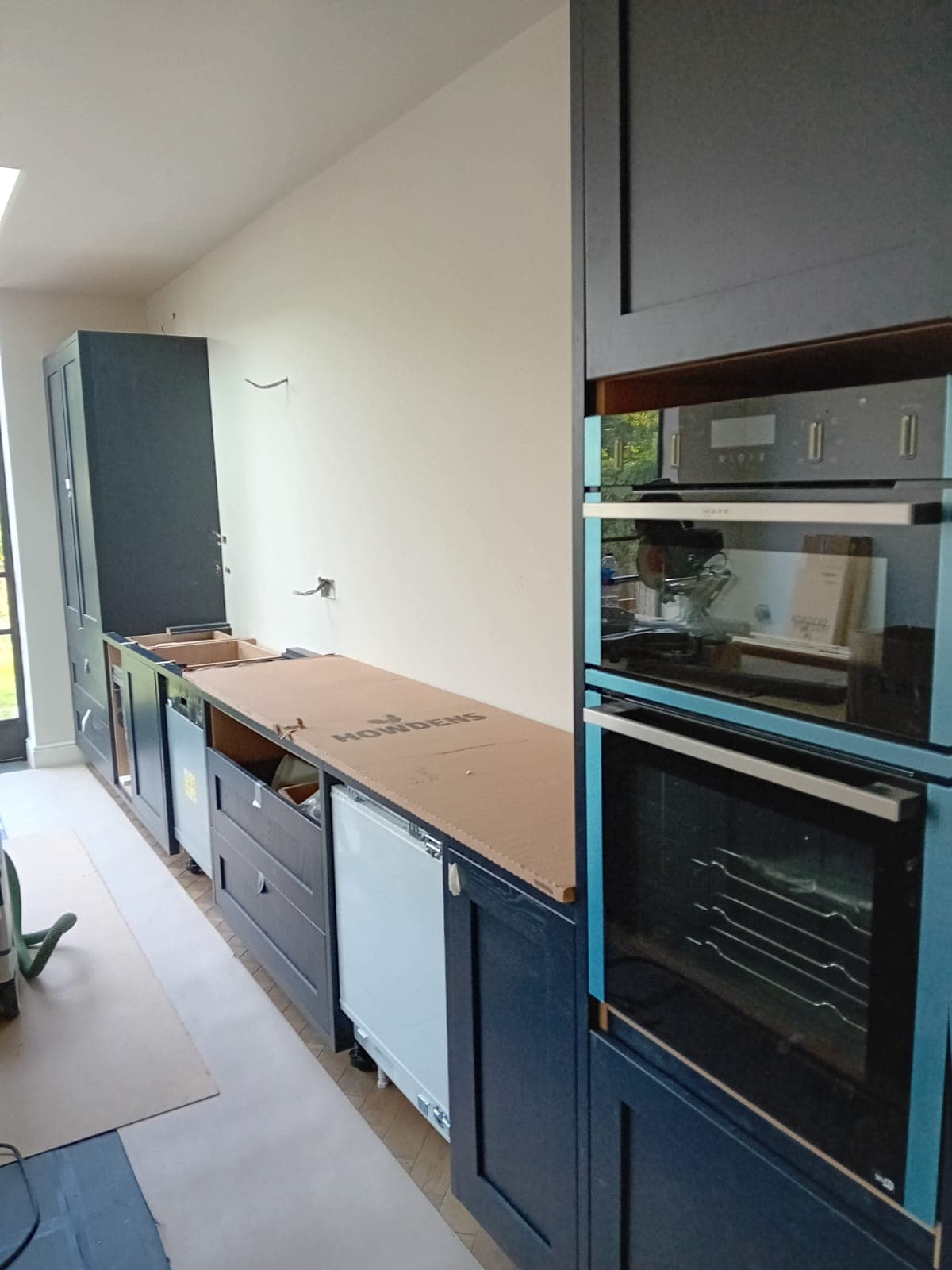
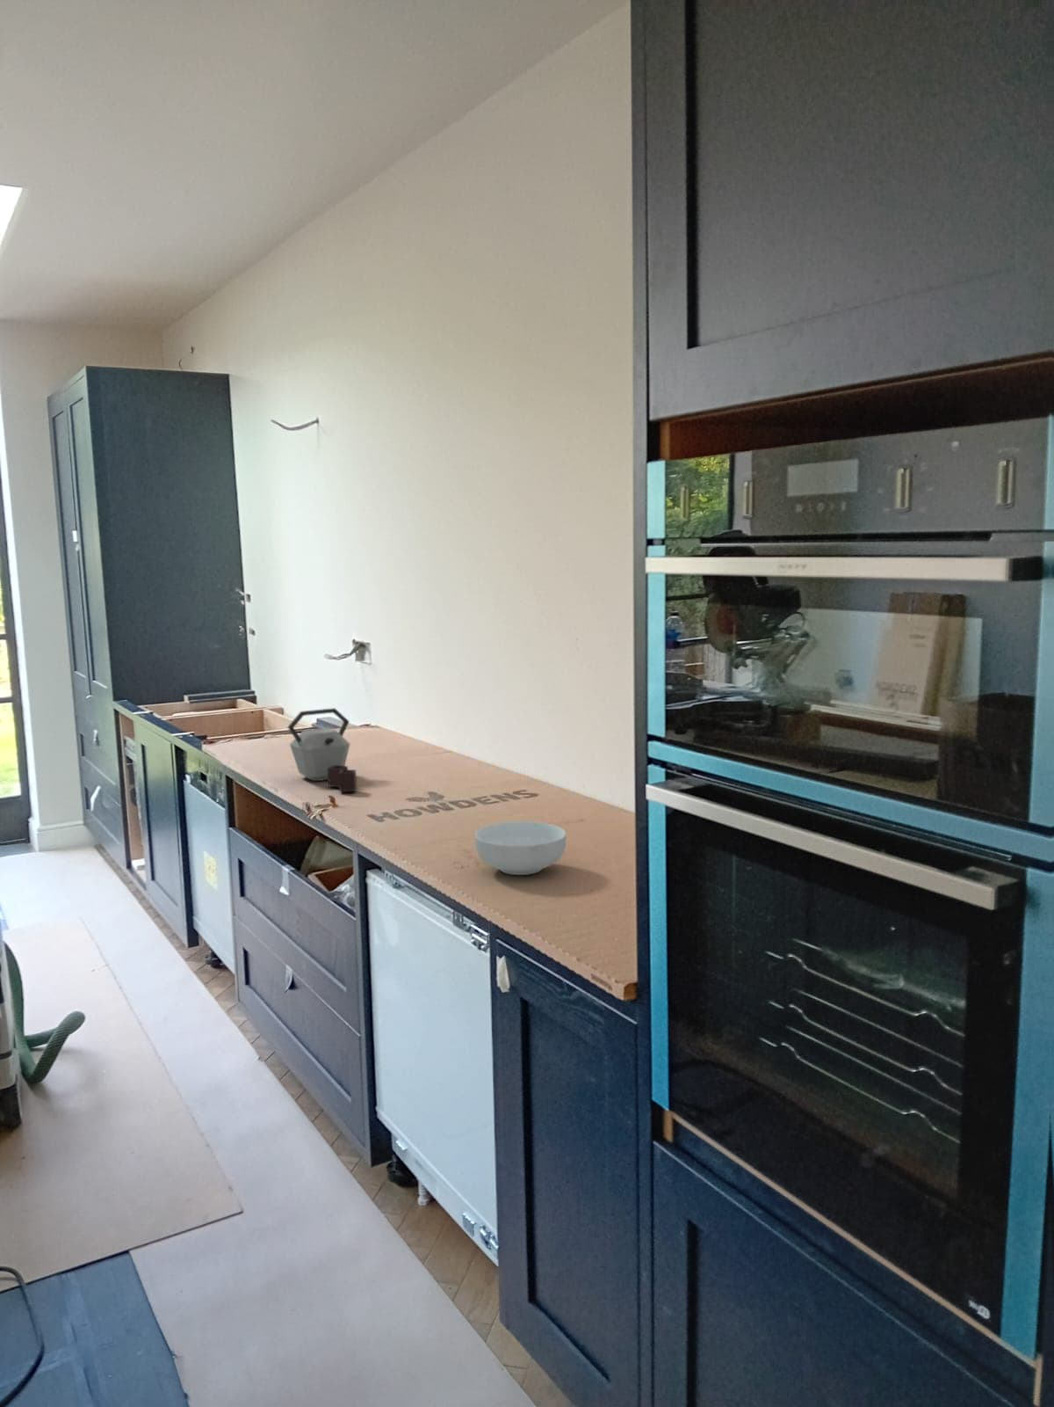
+ kettle [287,707,358,793]
+ cereal bowl [474,821,567,876]
